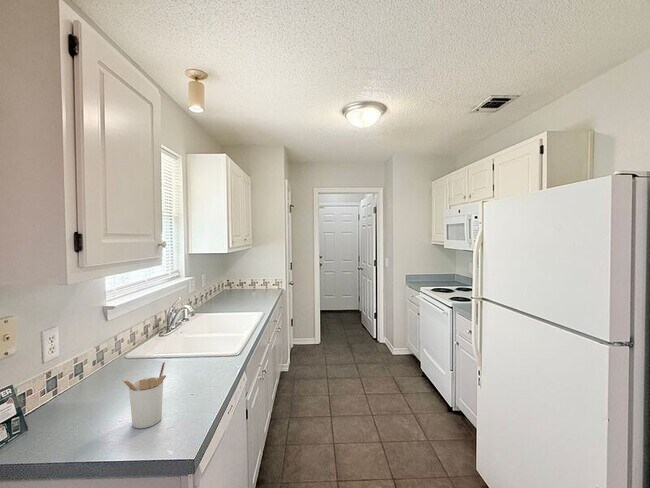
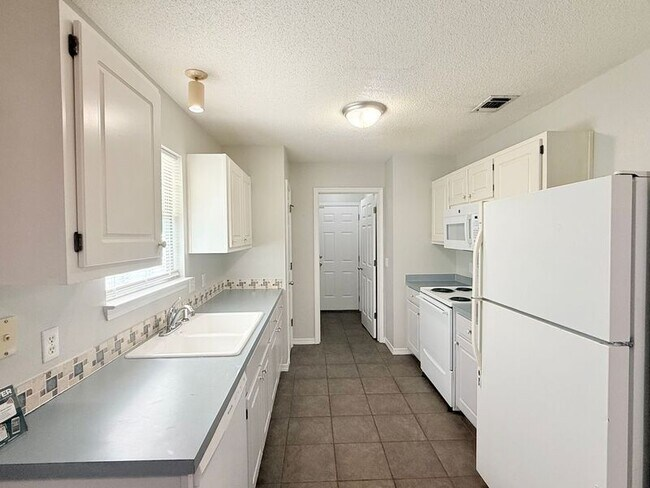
- utensil holder [121,360,167,429]
